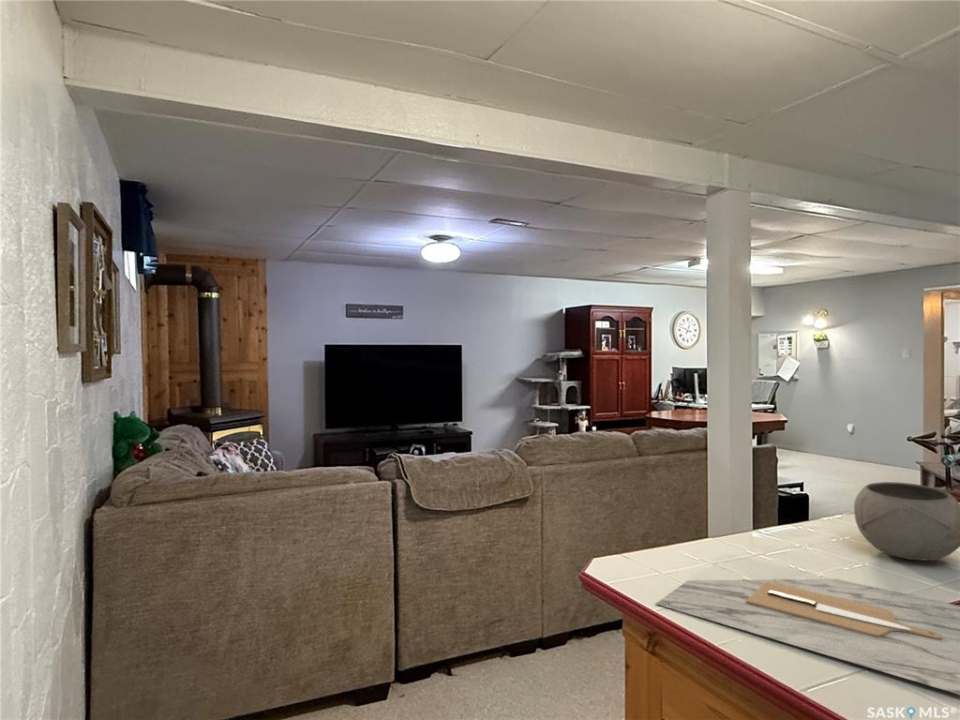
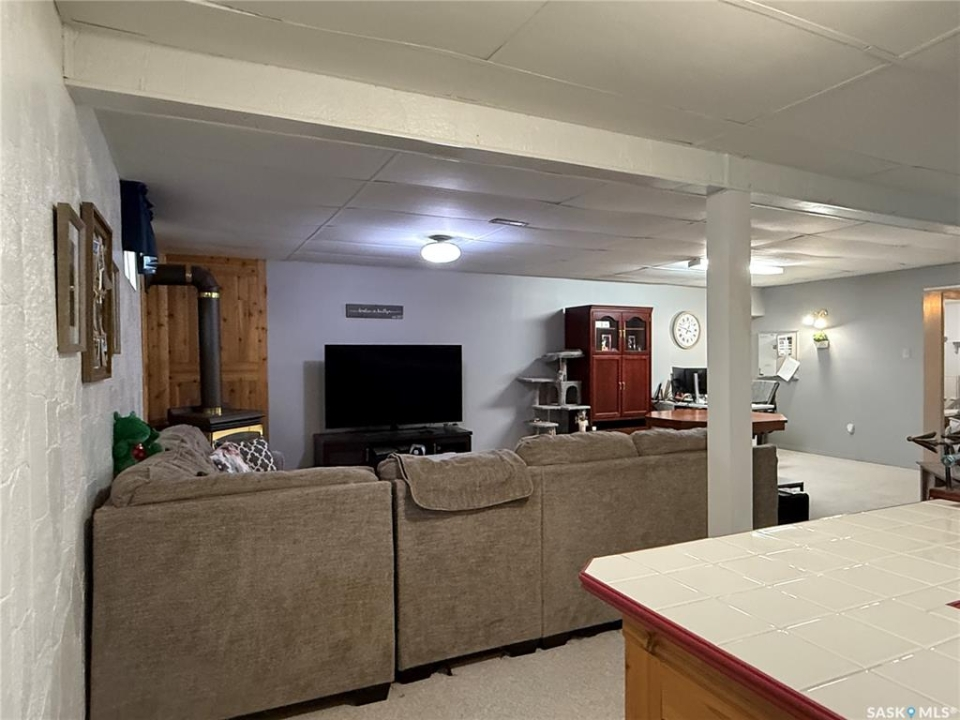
- cutting board [654,578,960,696]
- bowl [853,481,960,562]
